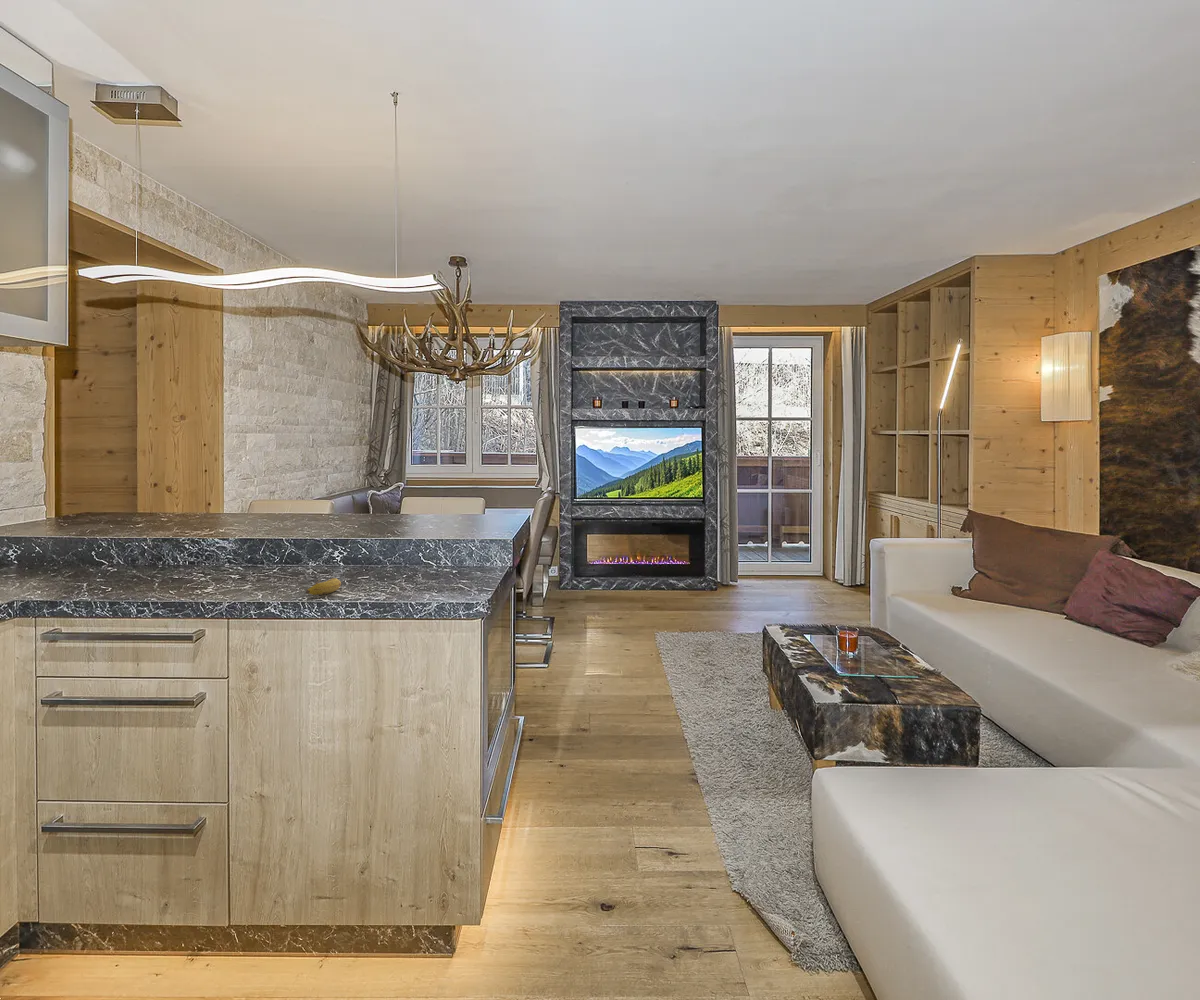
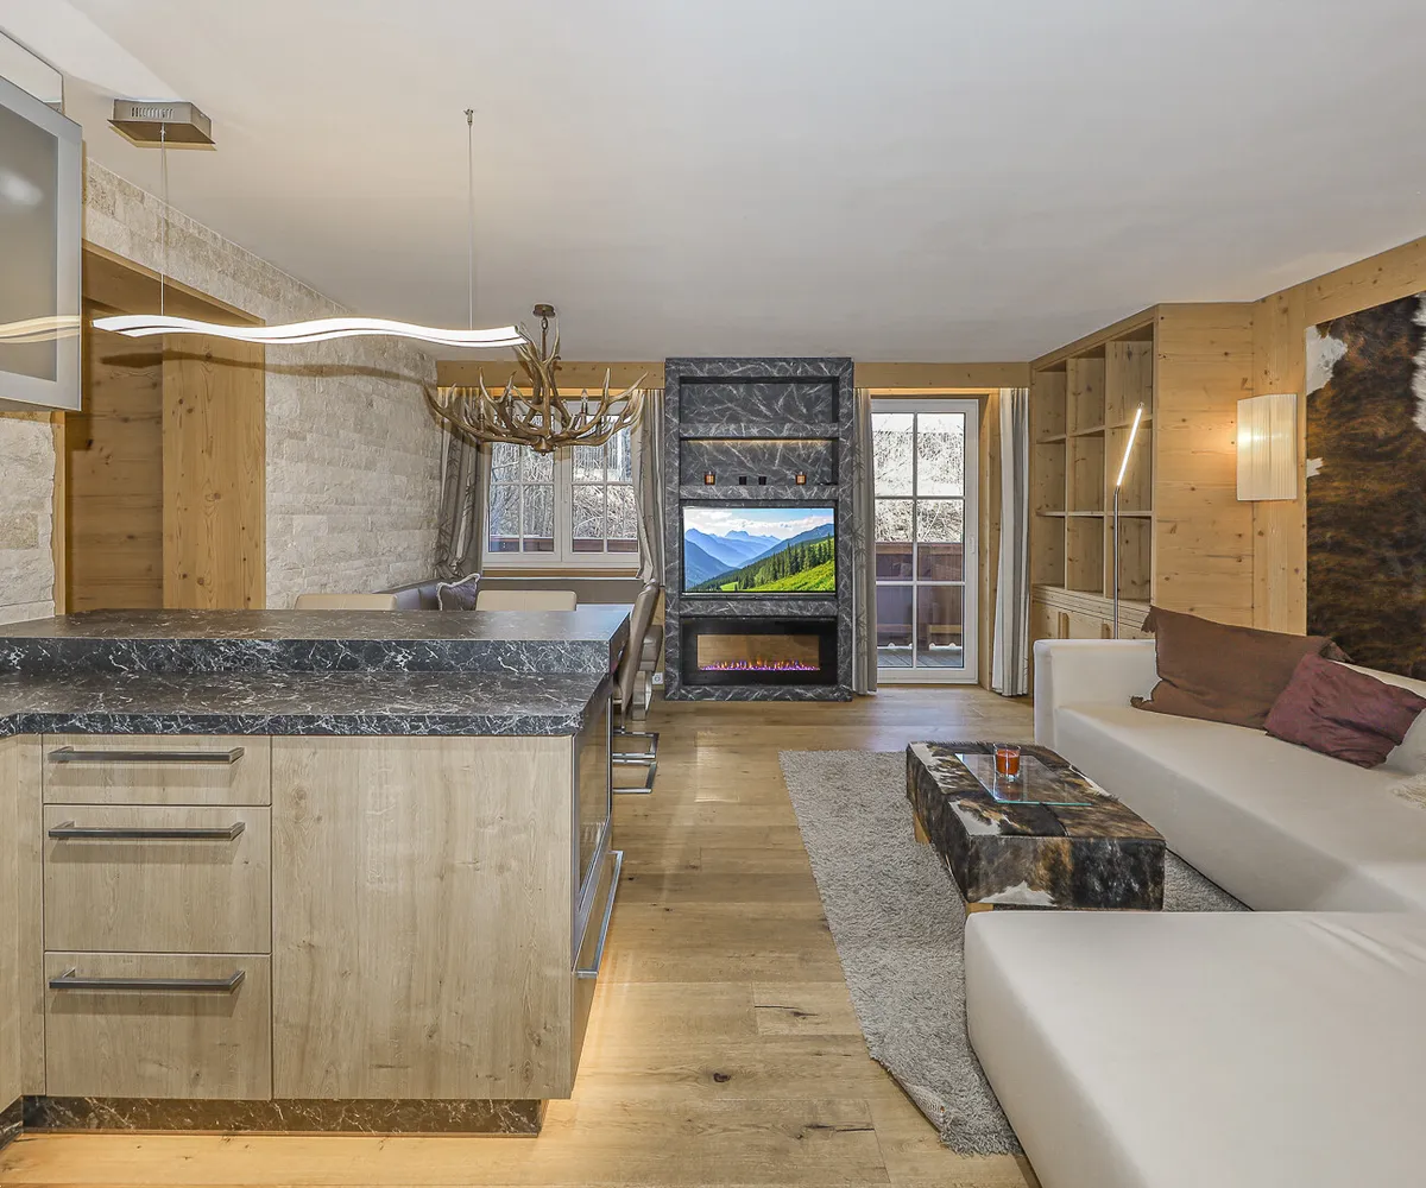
- banana [305,577,342,596]
